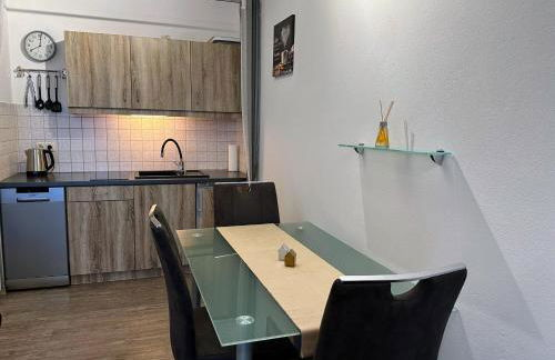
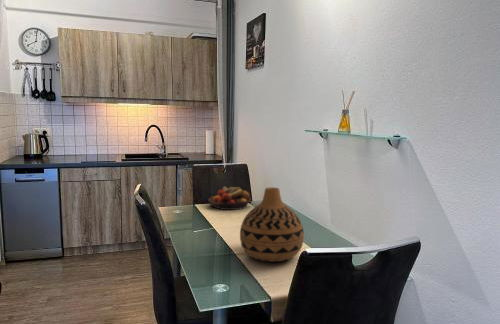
+ vase [239,187,305,263]
+ fruit bowl [207,185,252,211]
